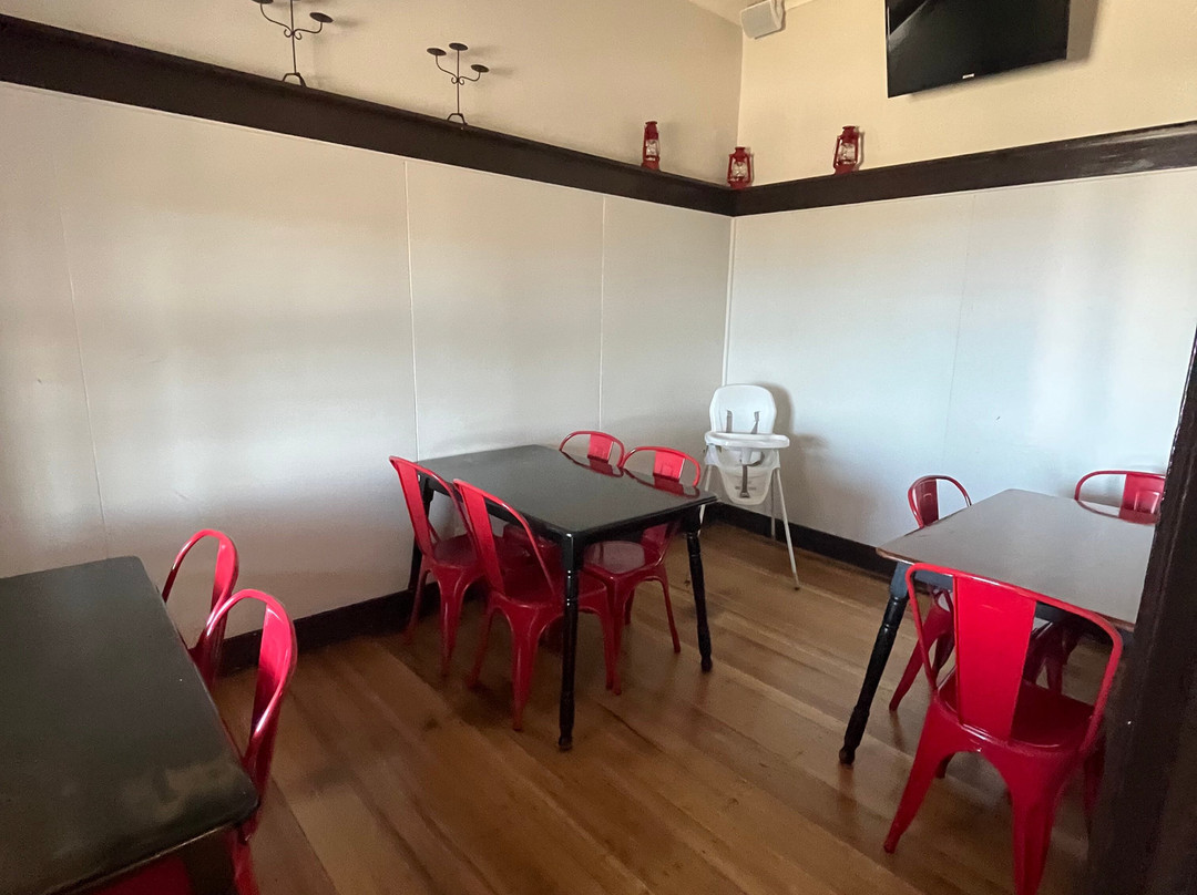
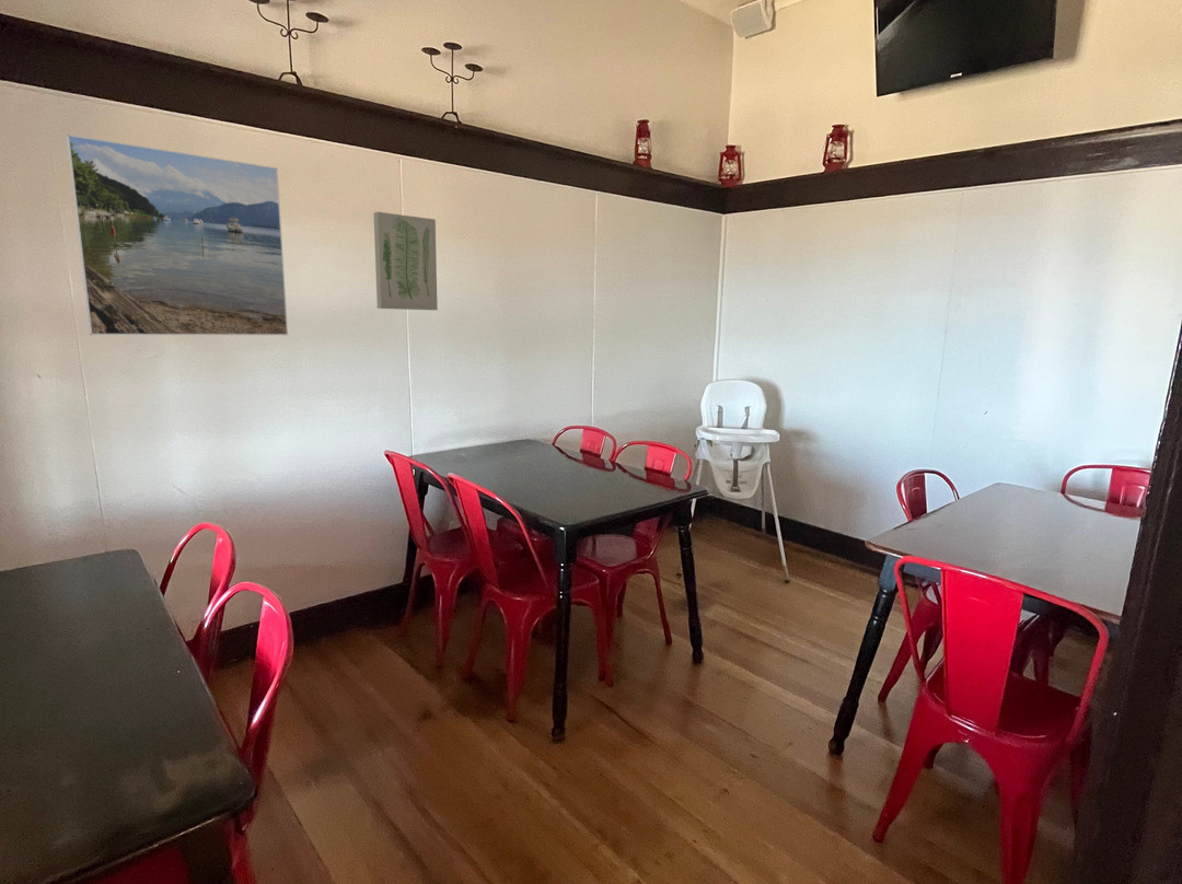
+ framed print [66,133,289,336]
+ wall art [372,211,439,311]
